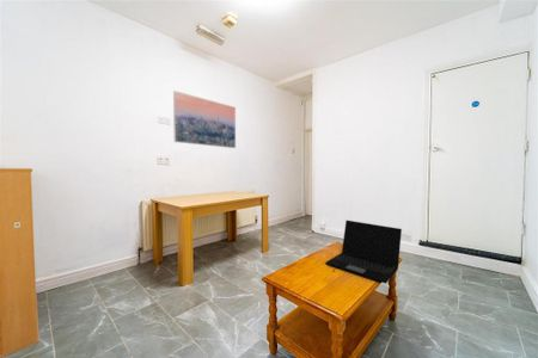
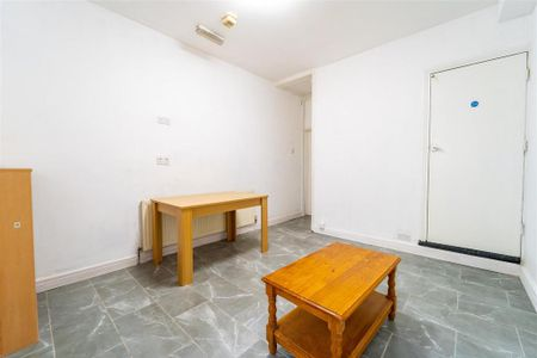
- laptop [324,220,403,284]
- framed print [172,90,237,149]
